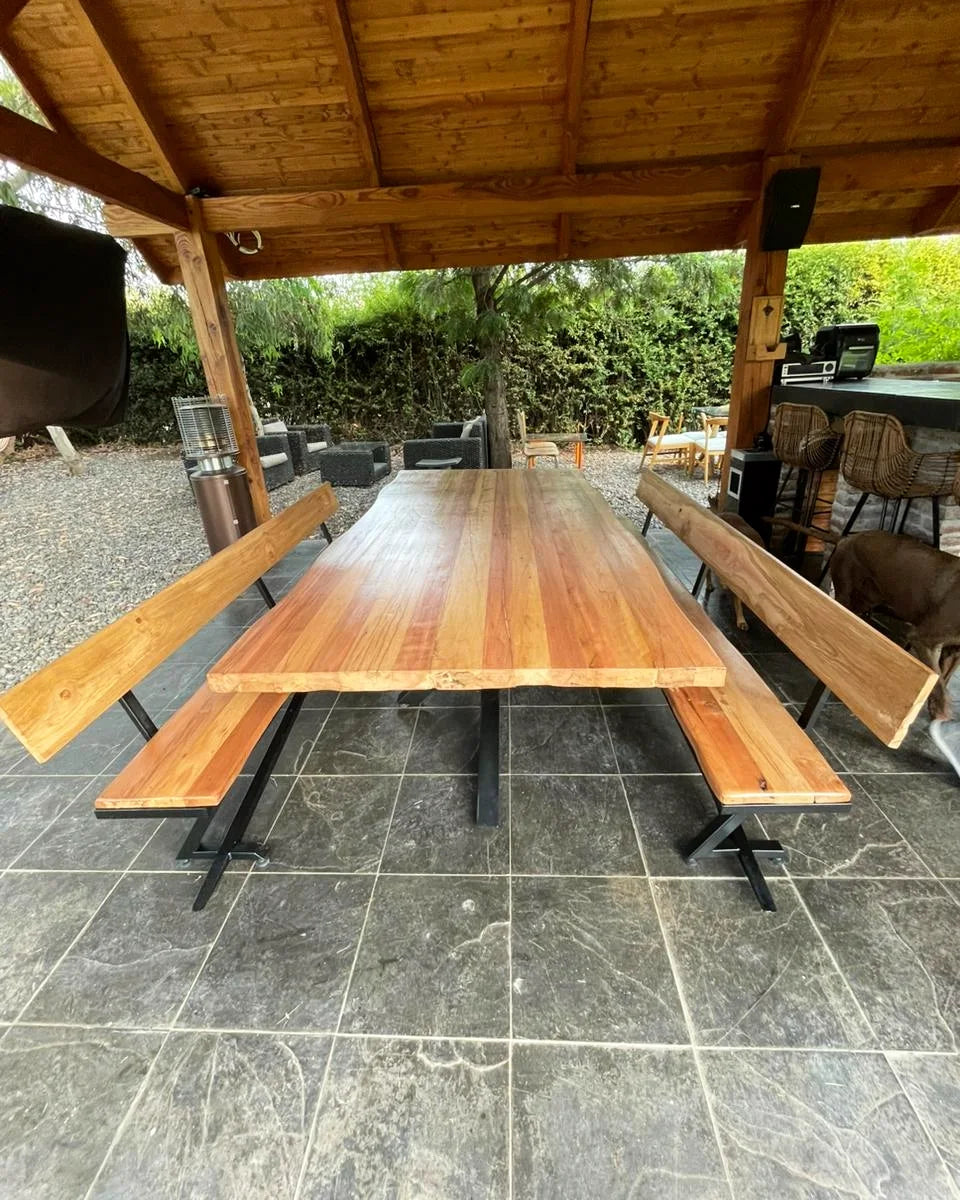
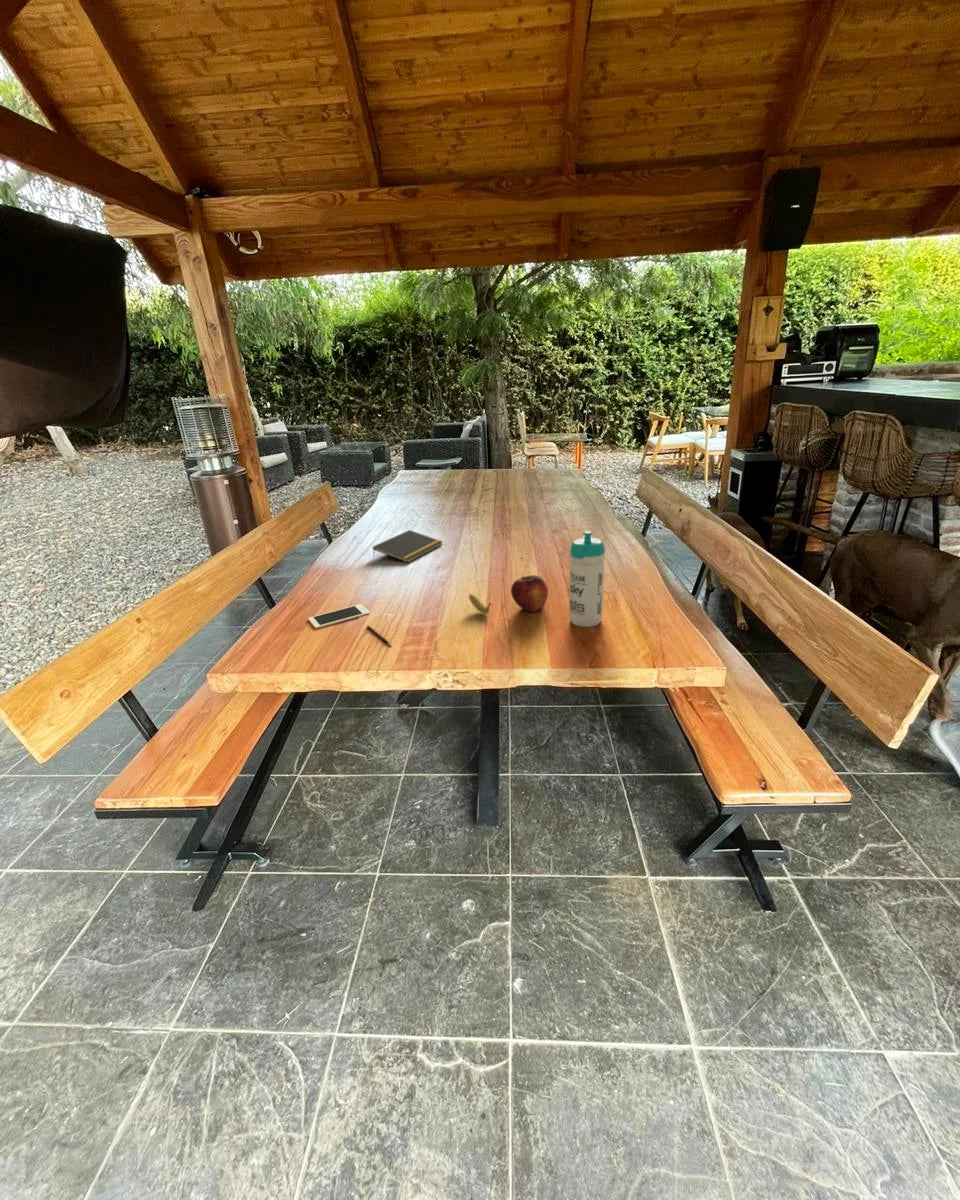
+ fruit [510,574,549,613]
+ notepad [372,529,444,564]
+ cell phone [307,603,371,630]
+ pen [366,625,393,647]
+ banana [468,593,492,615]
+ water bottle [568,530,606,628]
